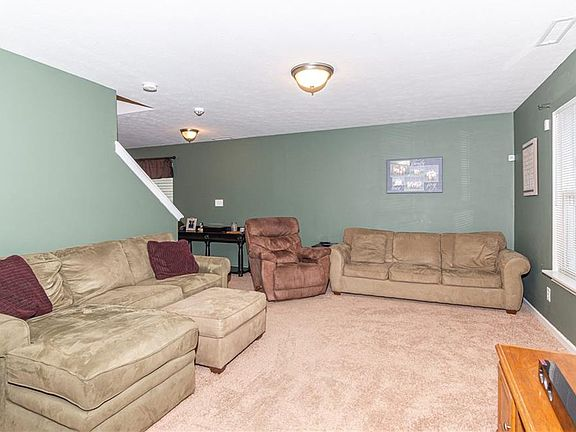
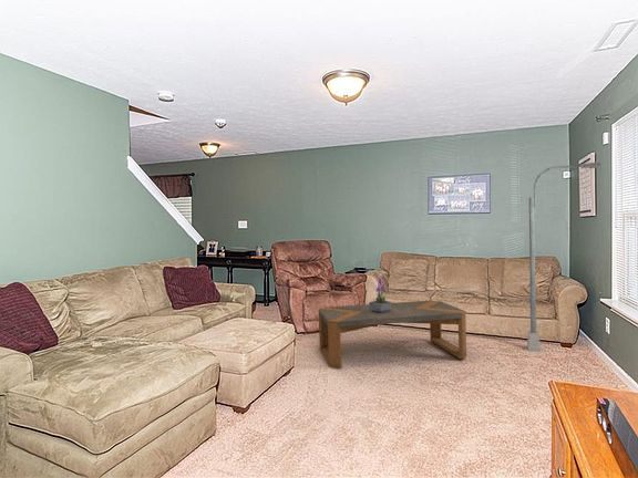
+ potted plant [368,274,392,313]
+ coffee table [318,300,467,371]
+ floor lamp [526,162,601,353]
